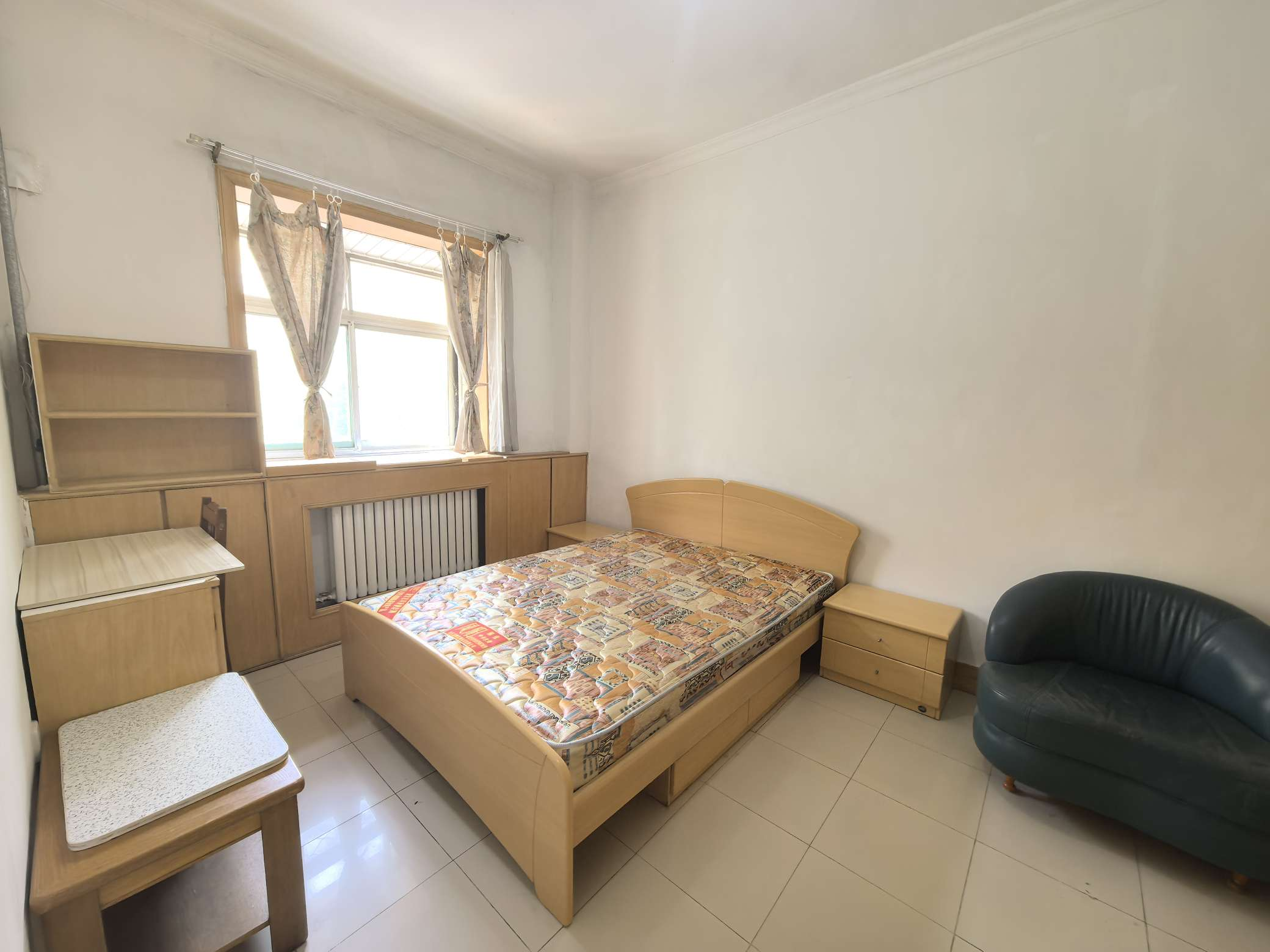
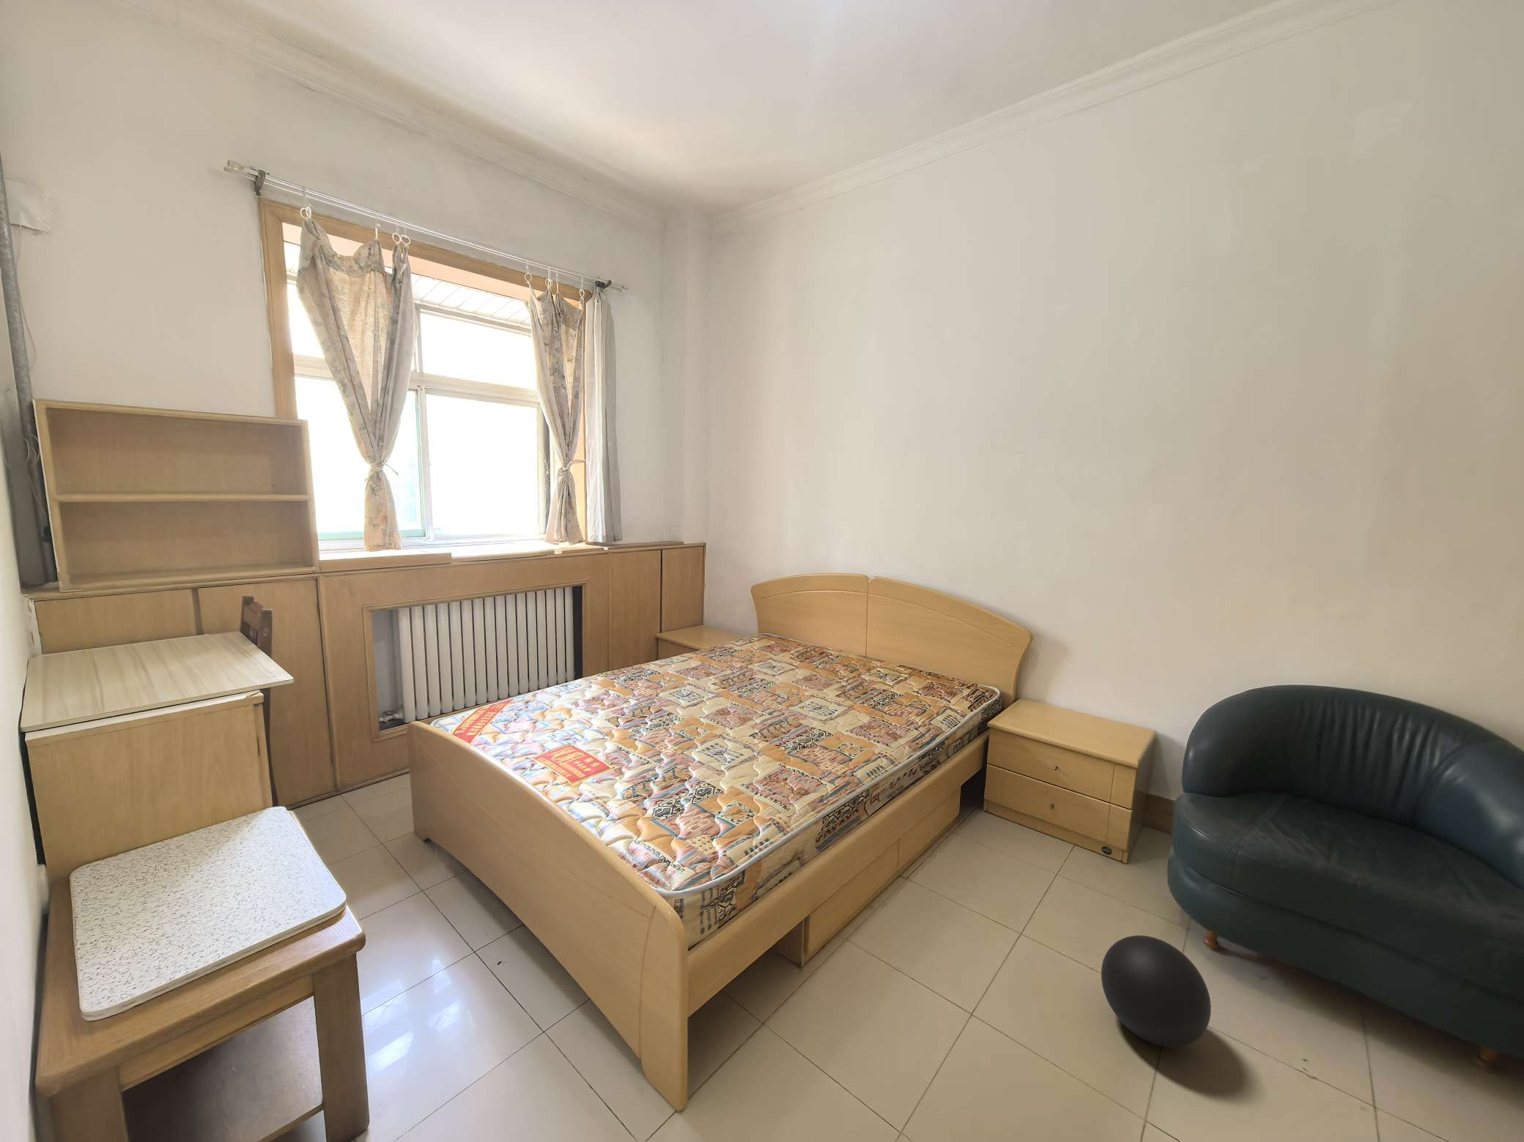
+ ball [1100,934,1212,1048]
